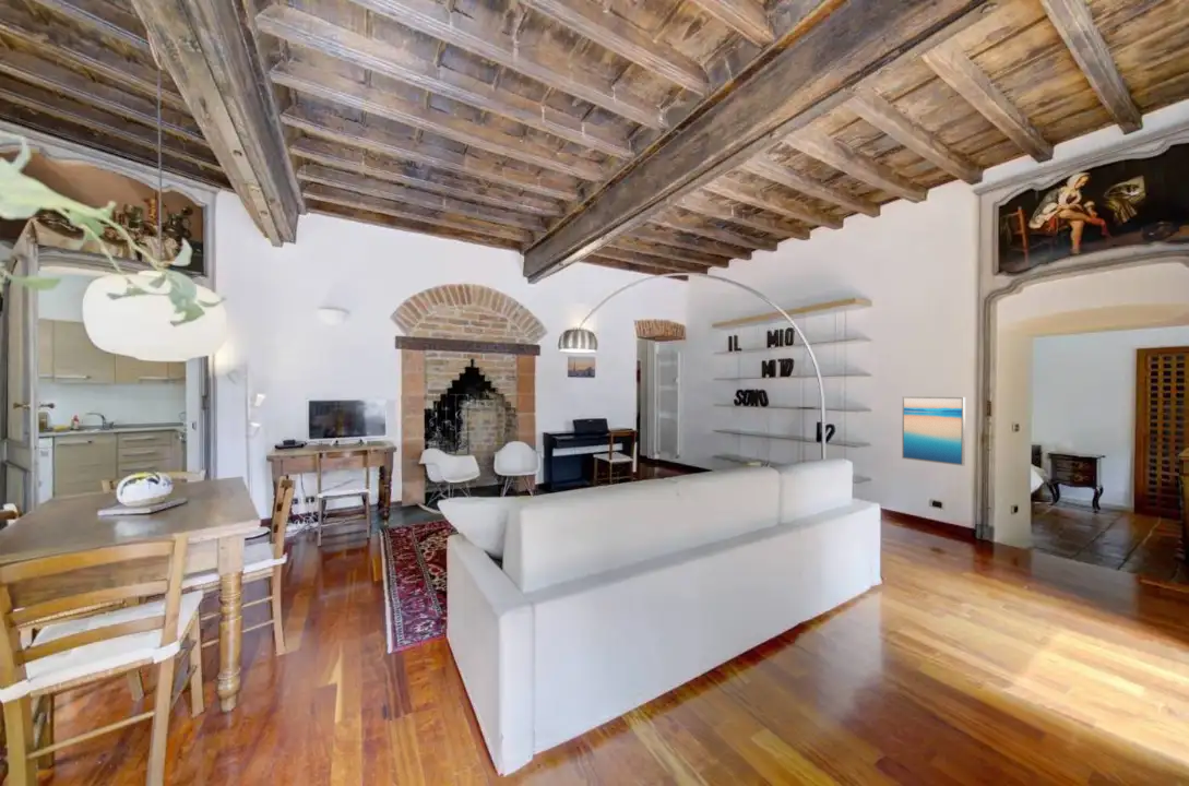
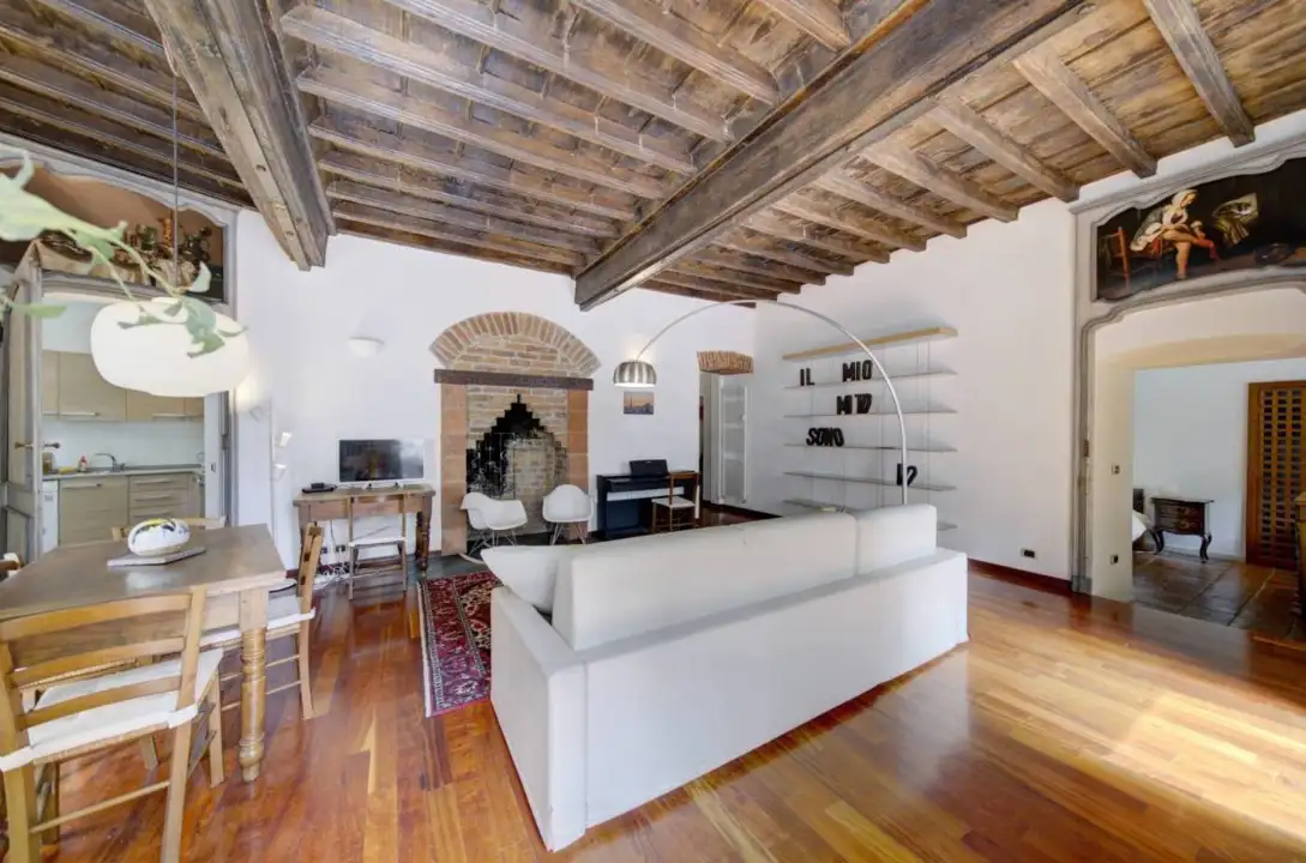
- wall art [901,395,966,467]
